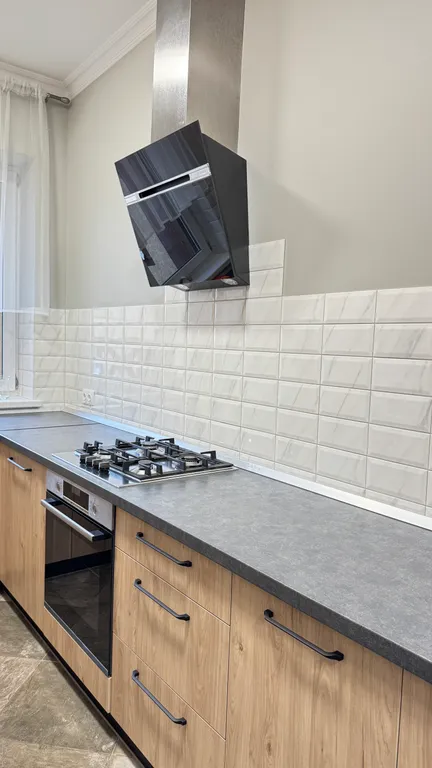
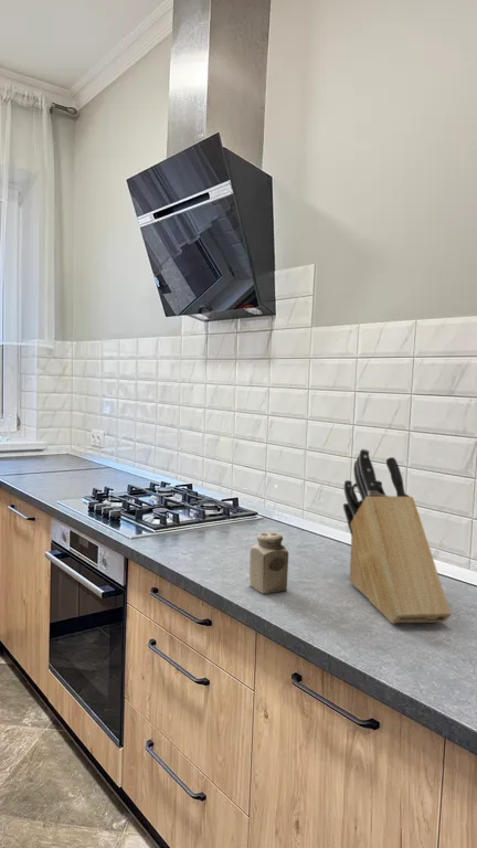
+ salt shaker [248,531,289,595]
+ knife block [342,448,452,625]
